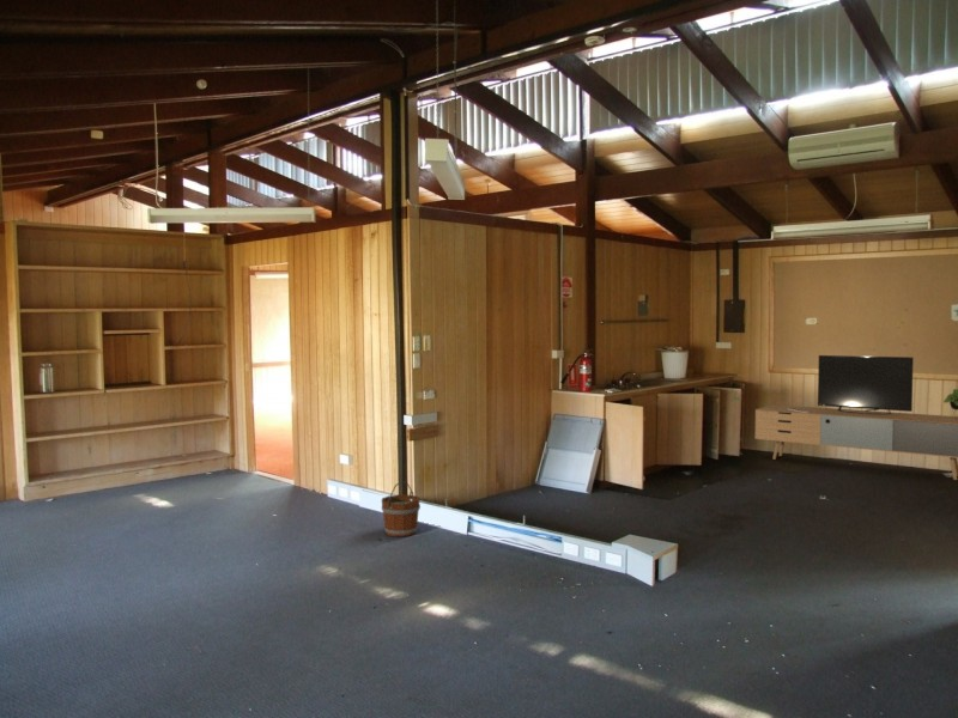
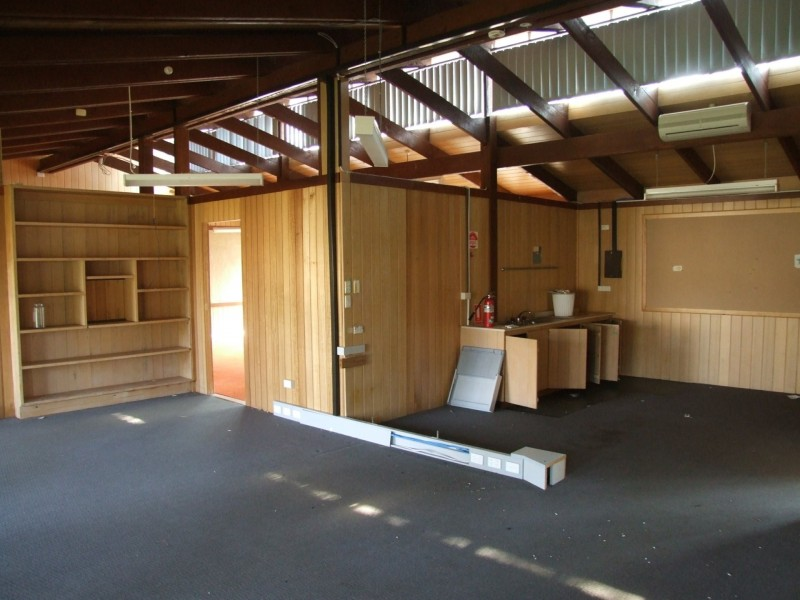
- media console [754,354,958,481]
- wooden bucket [381,480,422,537]
